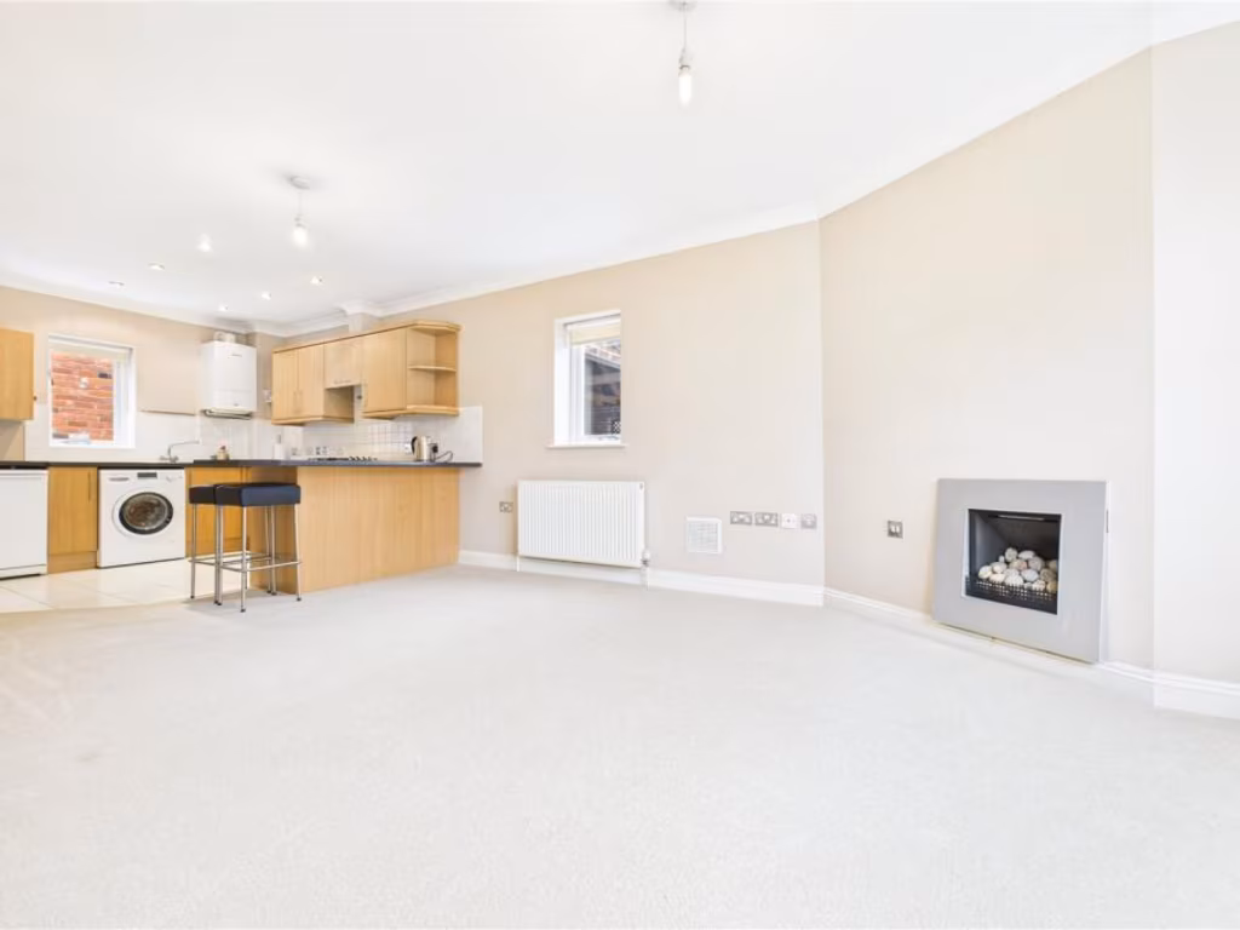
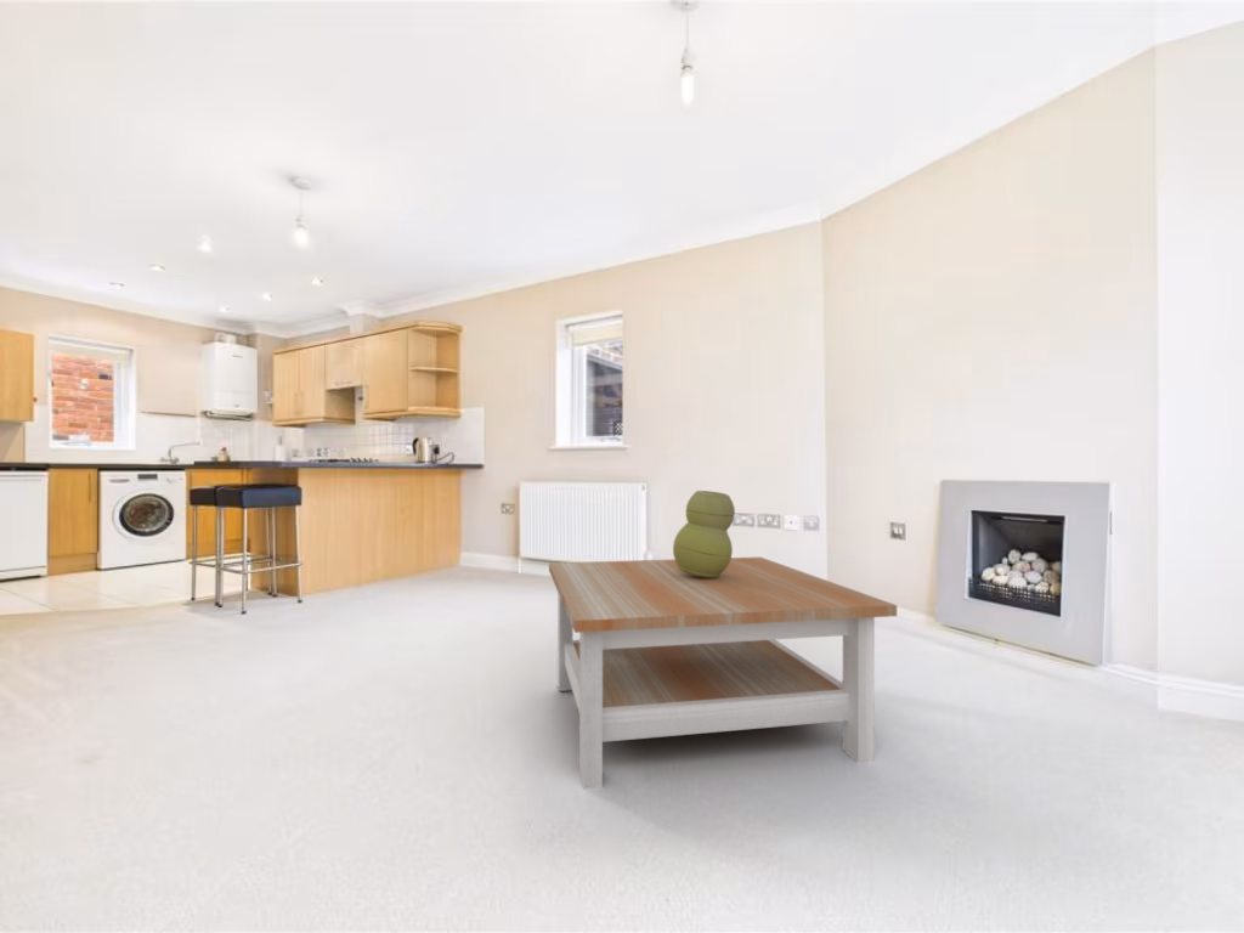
+ coffee table [548,556,898,790]
+ vase [672,490,736,578]
